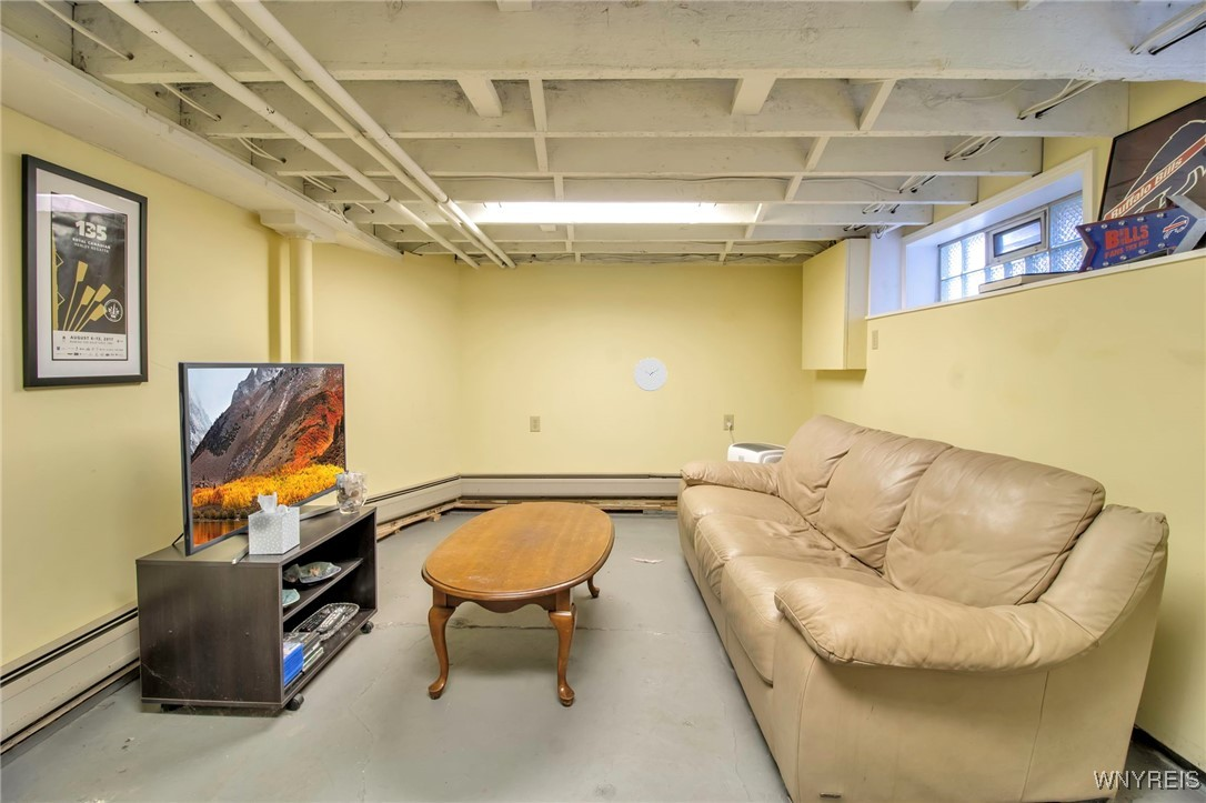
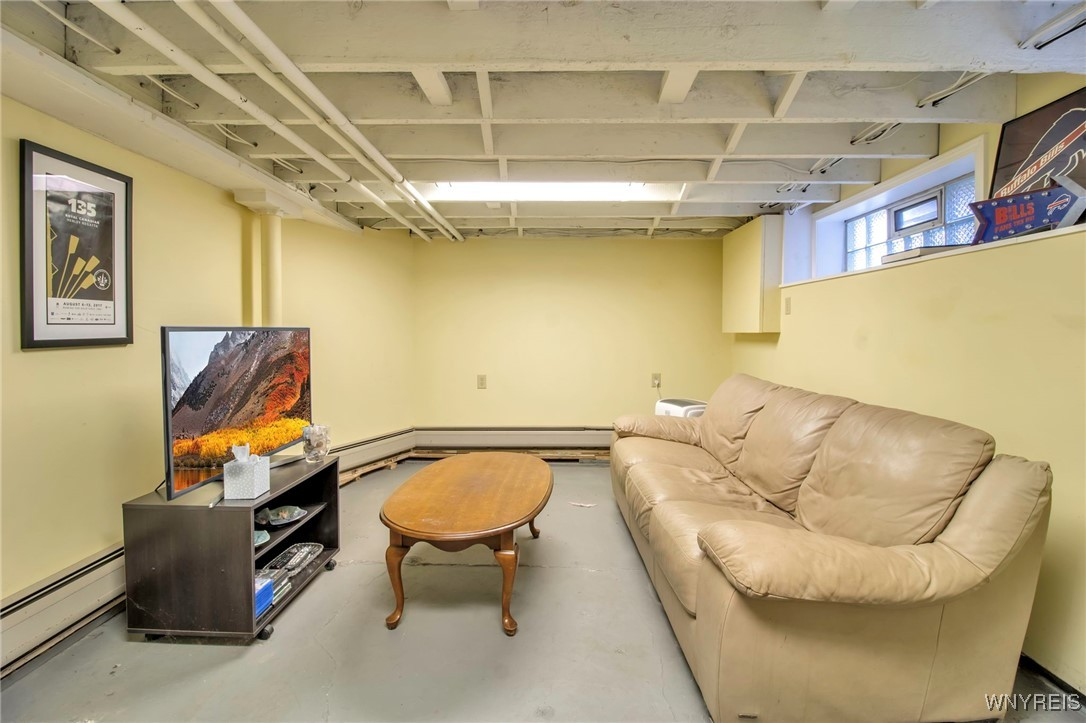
- wall clock [633,357,669,392]
